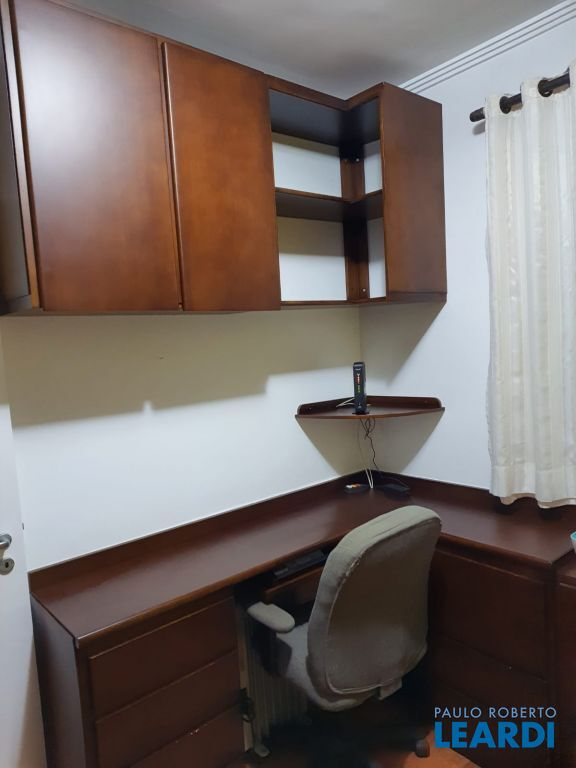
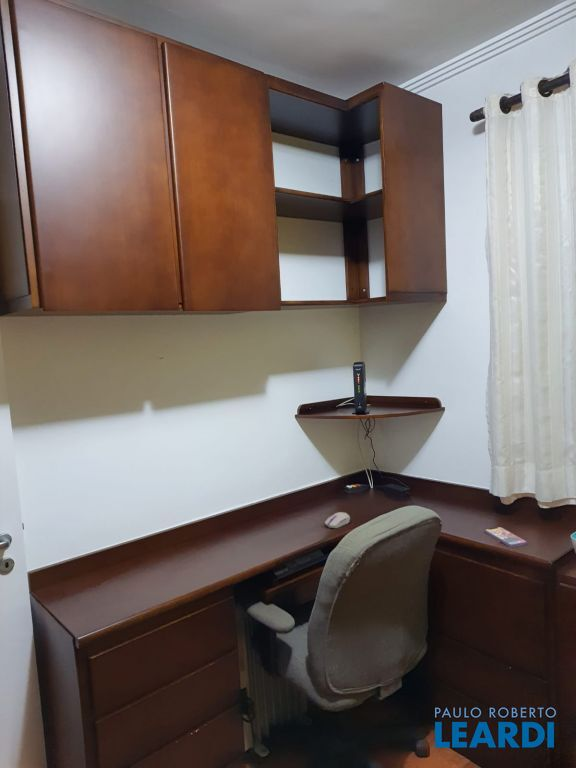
+ smartphone [484,526,529,548]
+ computer mouse [324,511,351,529]
